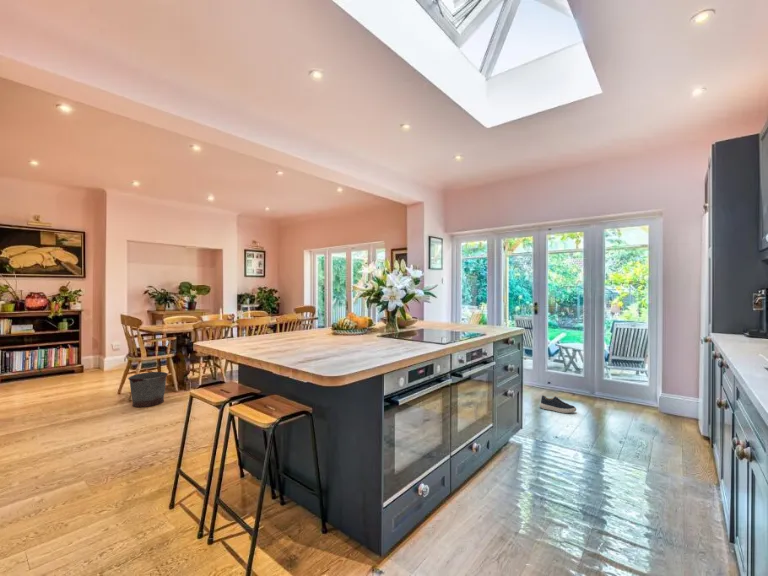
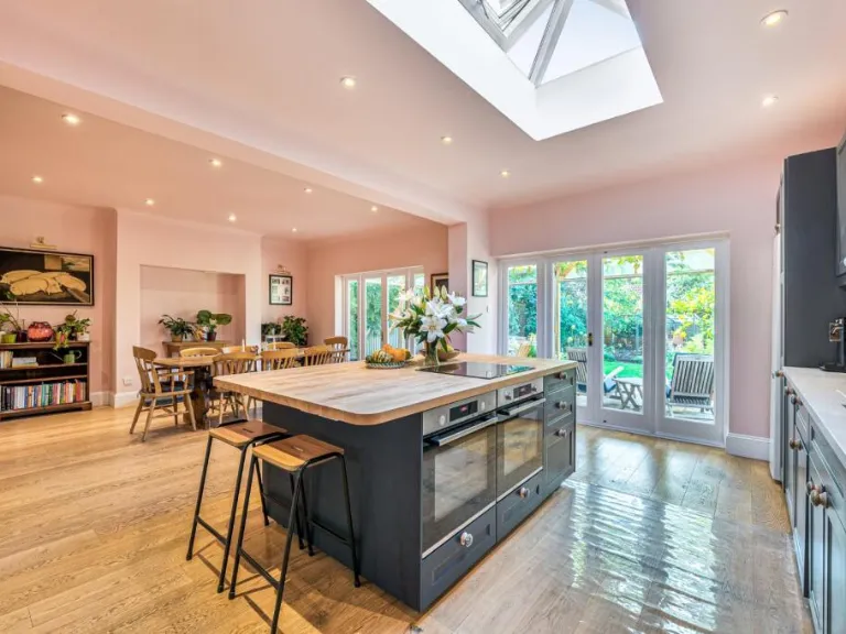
- shoe [539,394,577,414]
- bucket [127,371,169,408]
